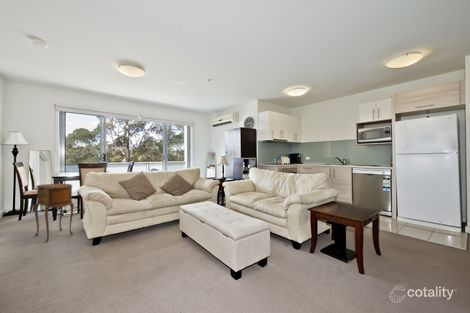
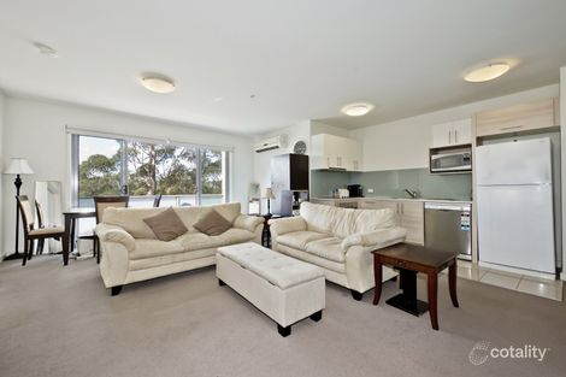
- side table [33,183,75,243]
